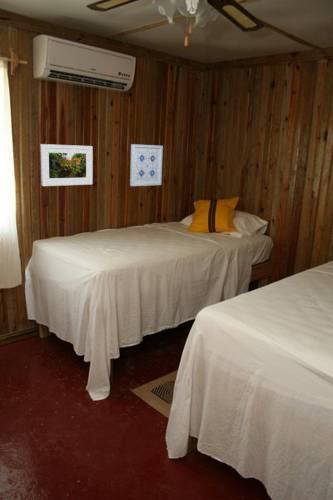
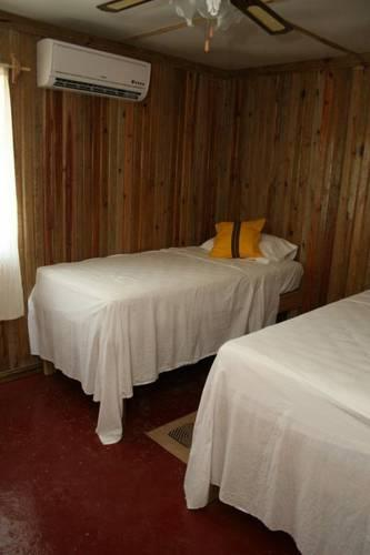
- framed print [39,143,93,187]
- wall art [129,143,164,187]
